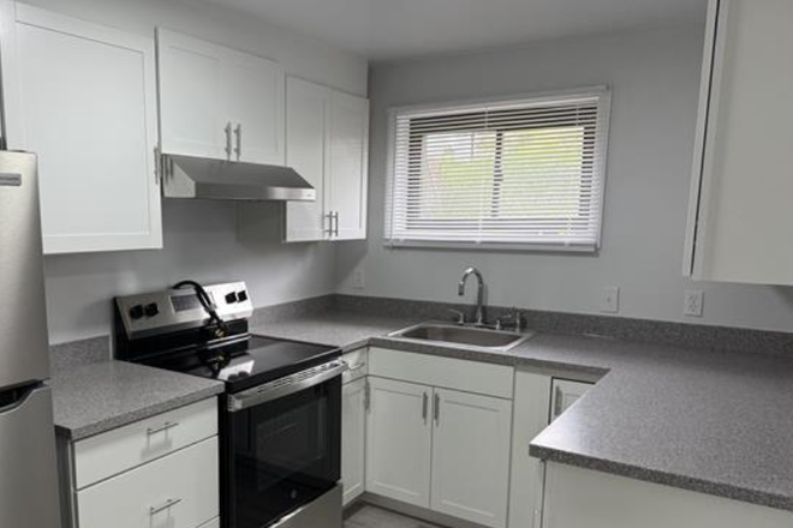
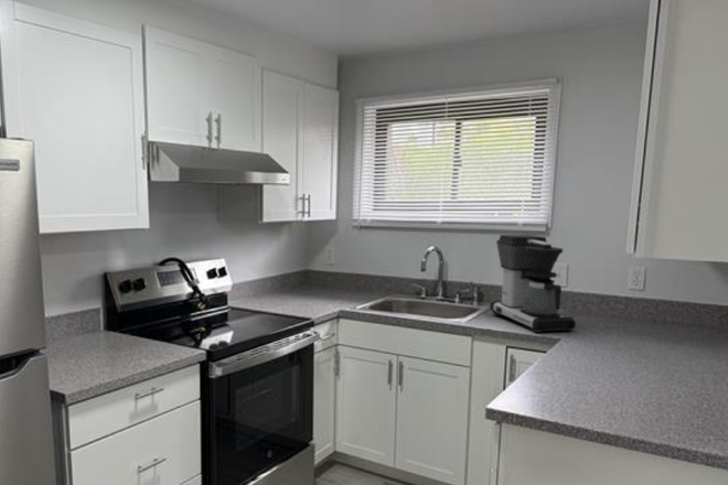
+ coffee maker [489,234,577,334]
